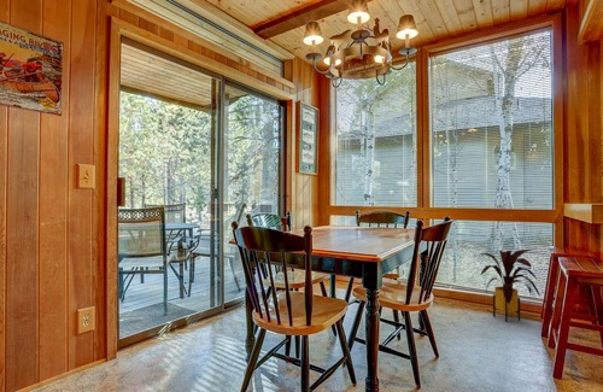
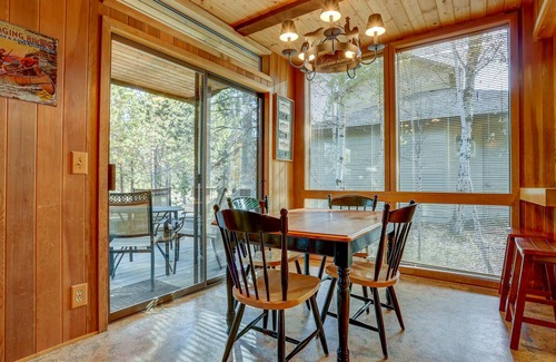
- house plant [474,248,541,323]
